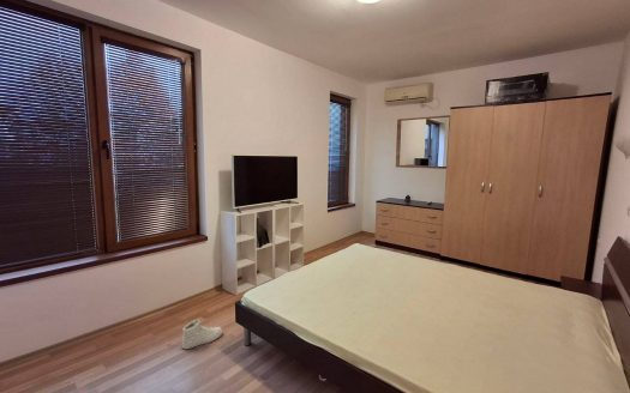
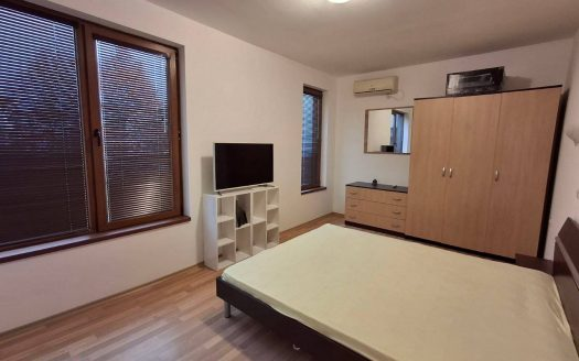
- sneaker [181,319,223,350]
